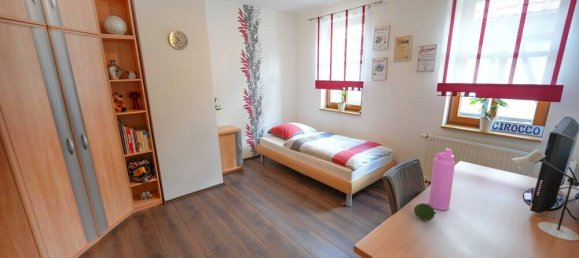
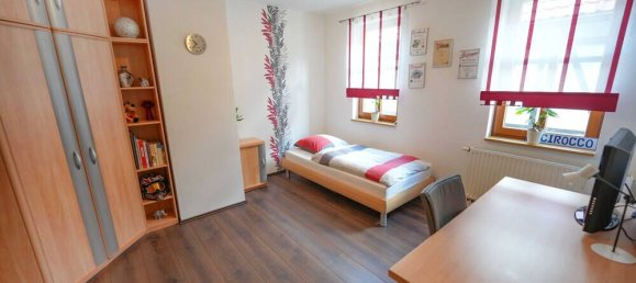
- water bottle [428,147,456,211]
- fruit [413,202,437,221]
